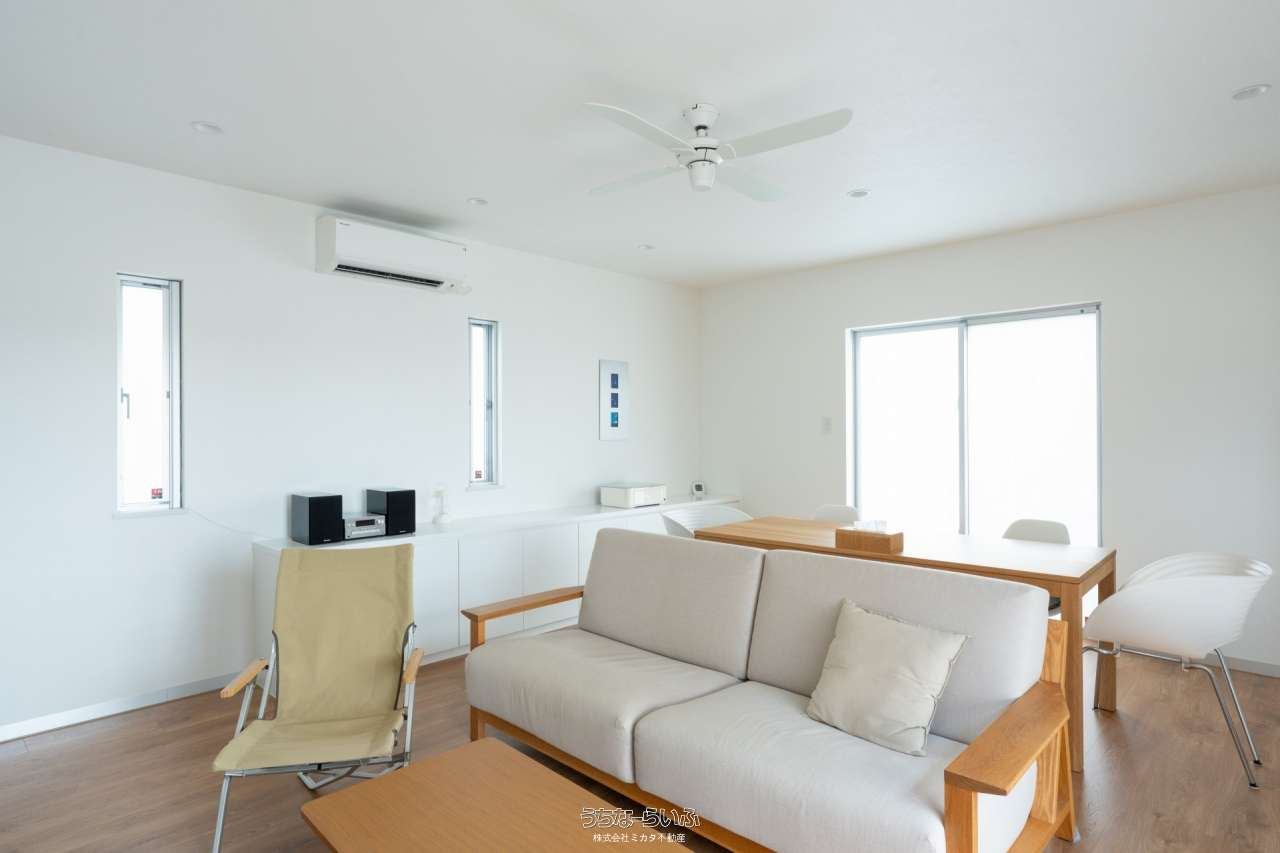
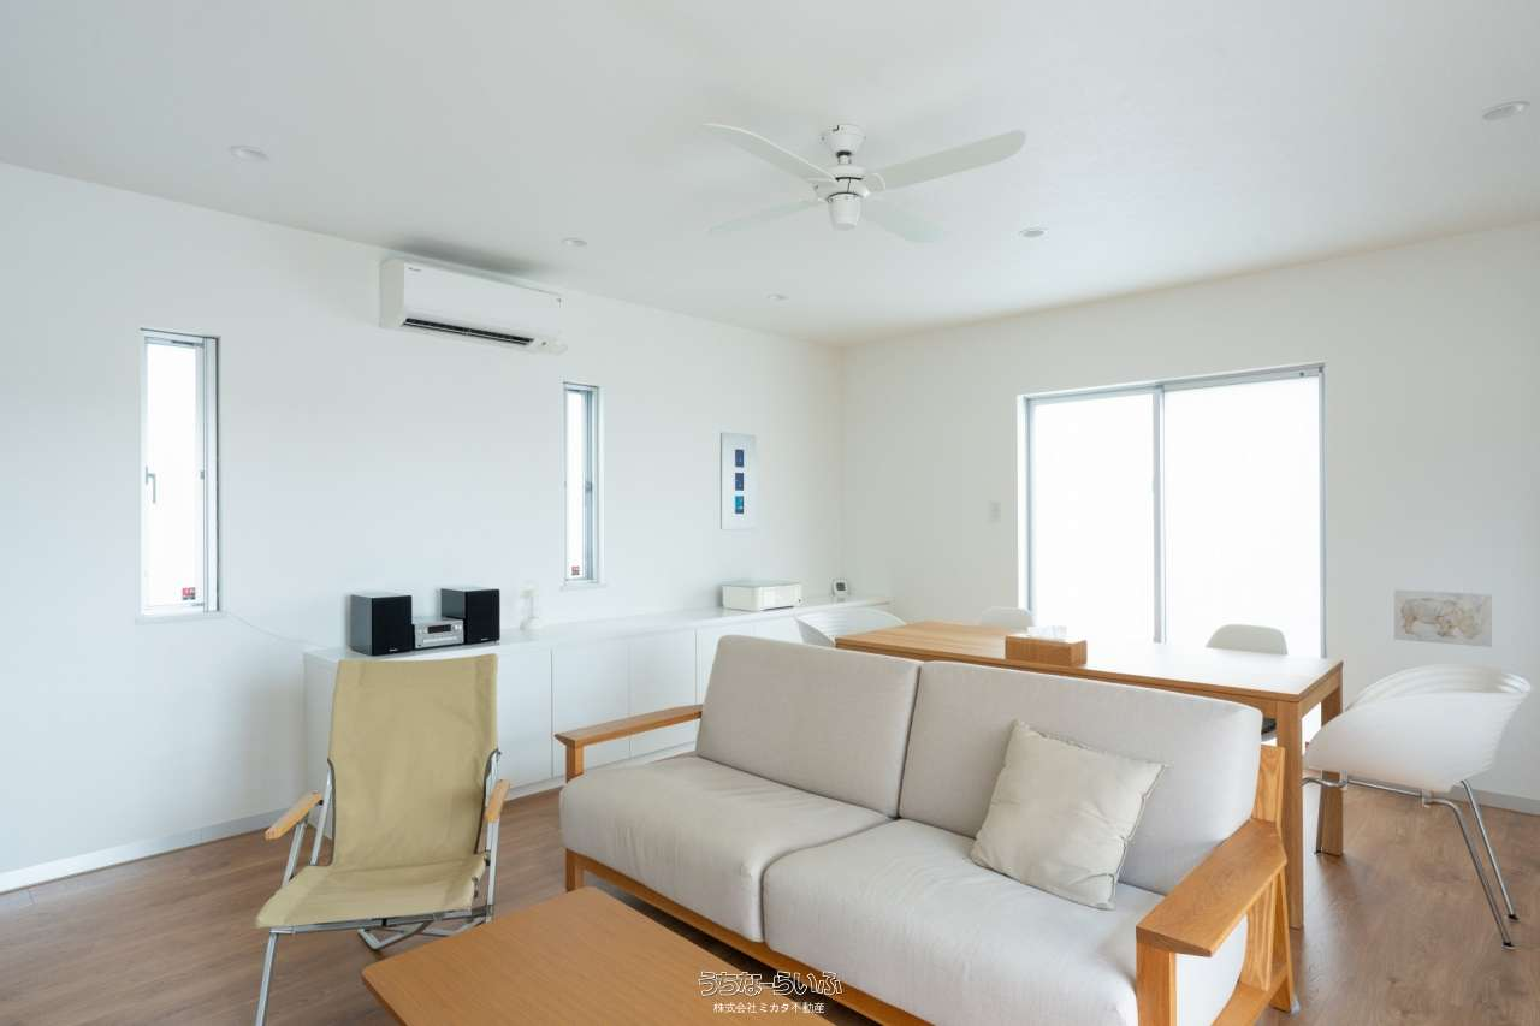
+ wall art [1393,588,1493,648]
